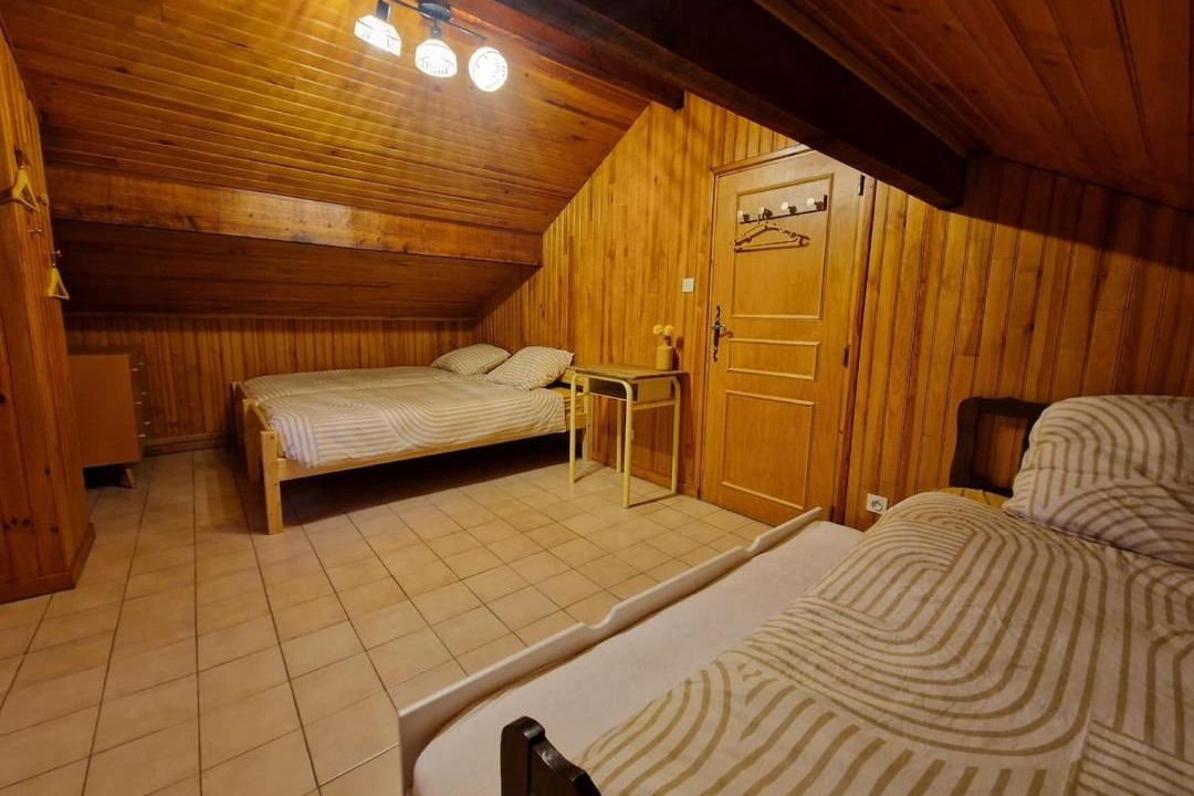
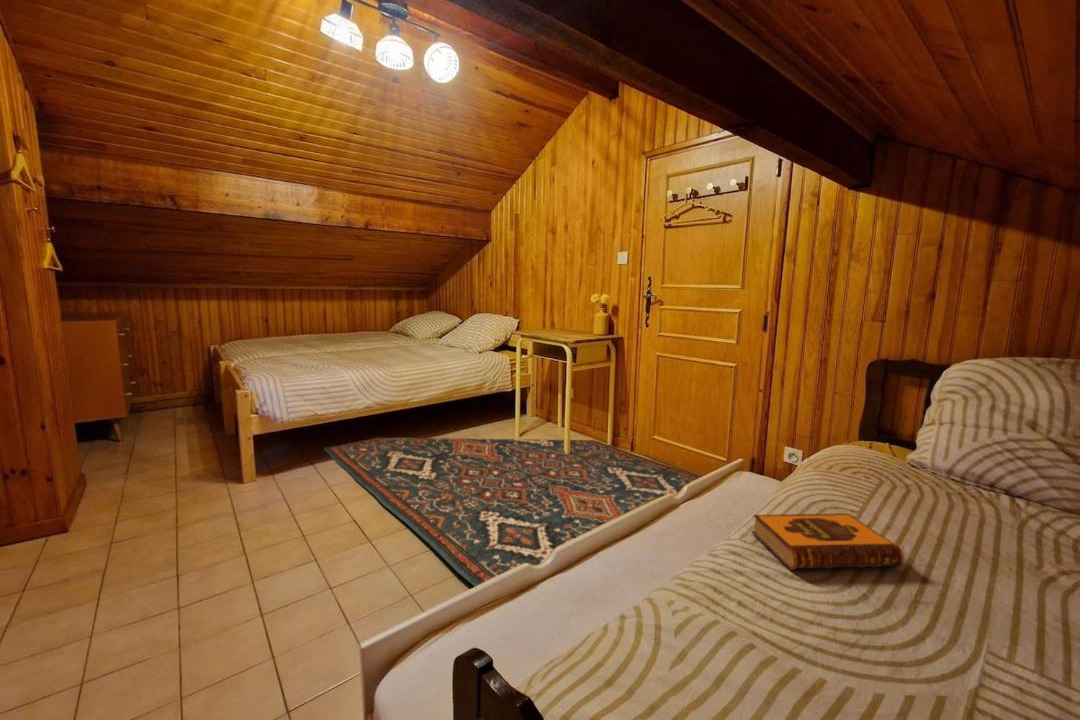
+ hardback book [751,513,905,571]
+ rug [323,437,701,588]
